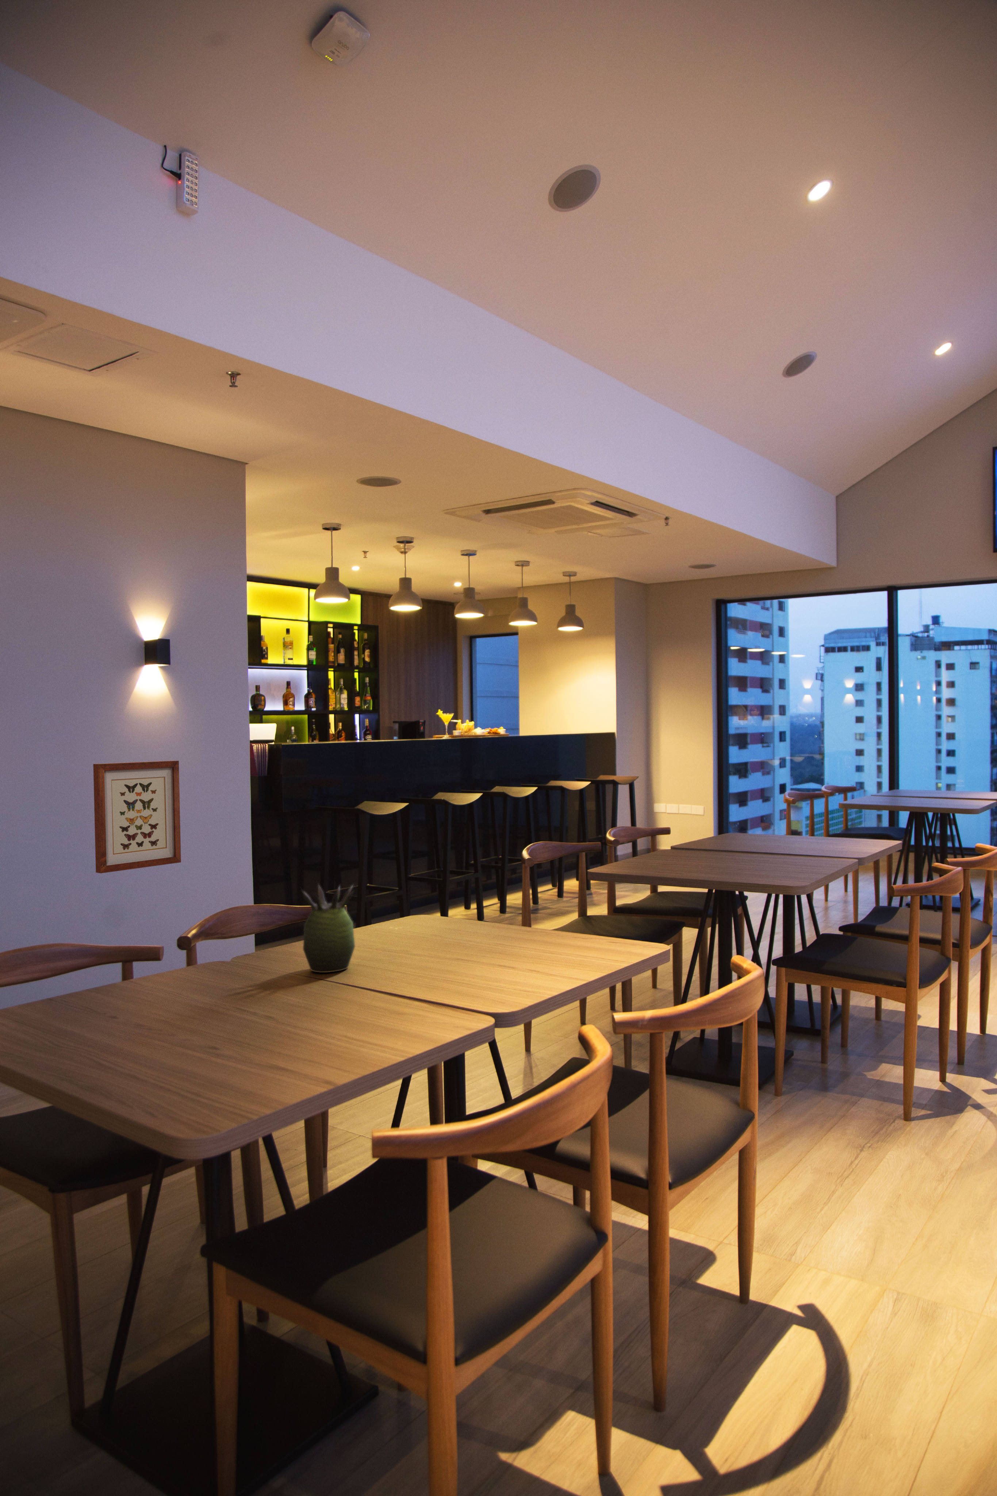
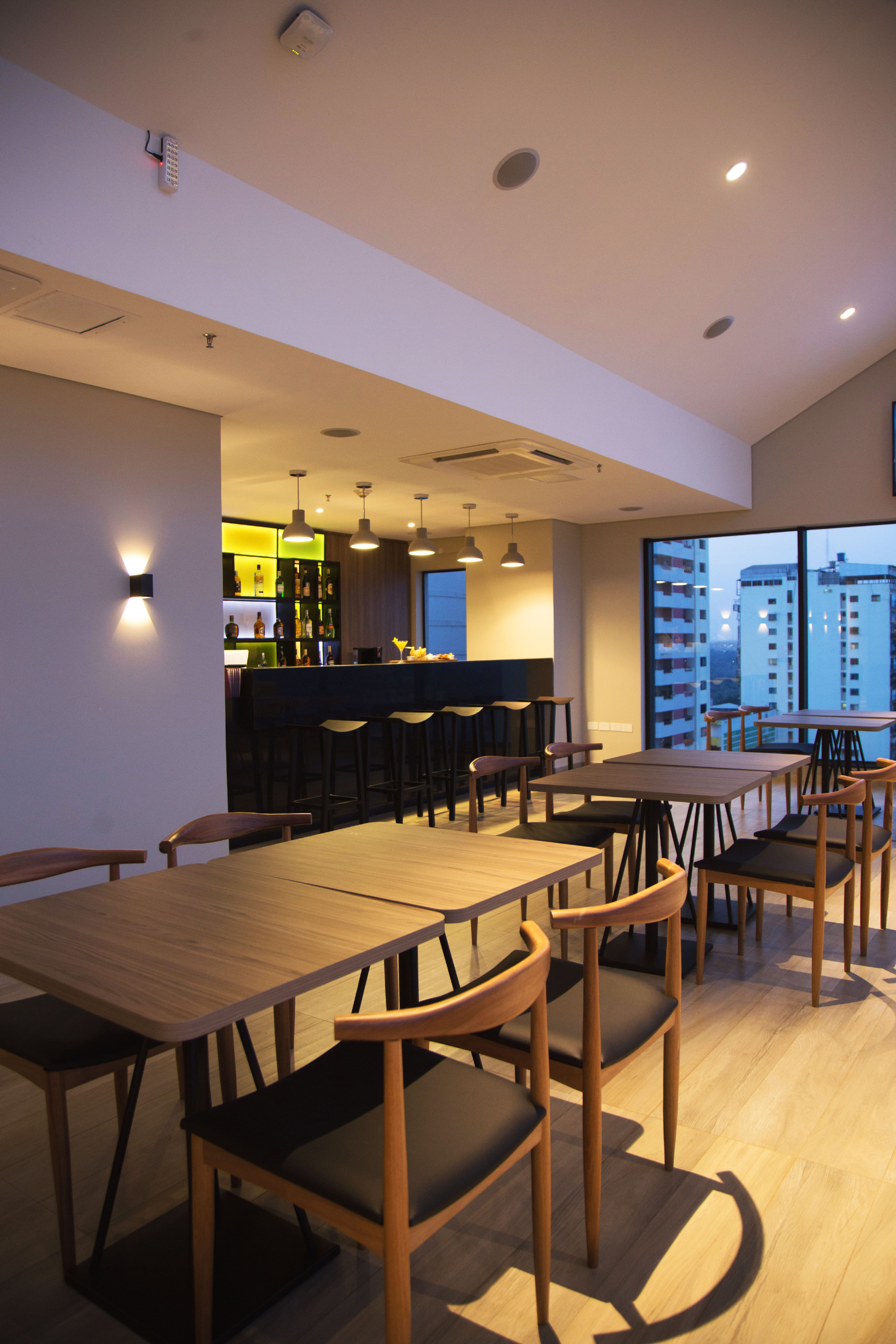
- succulent plant [300,883,356,973]
- wall art [92,760,181,874]
